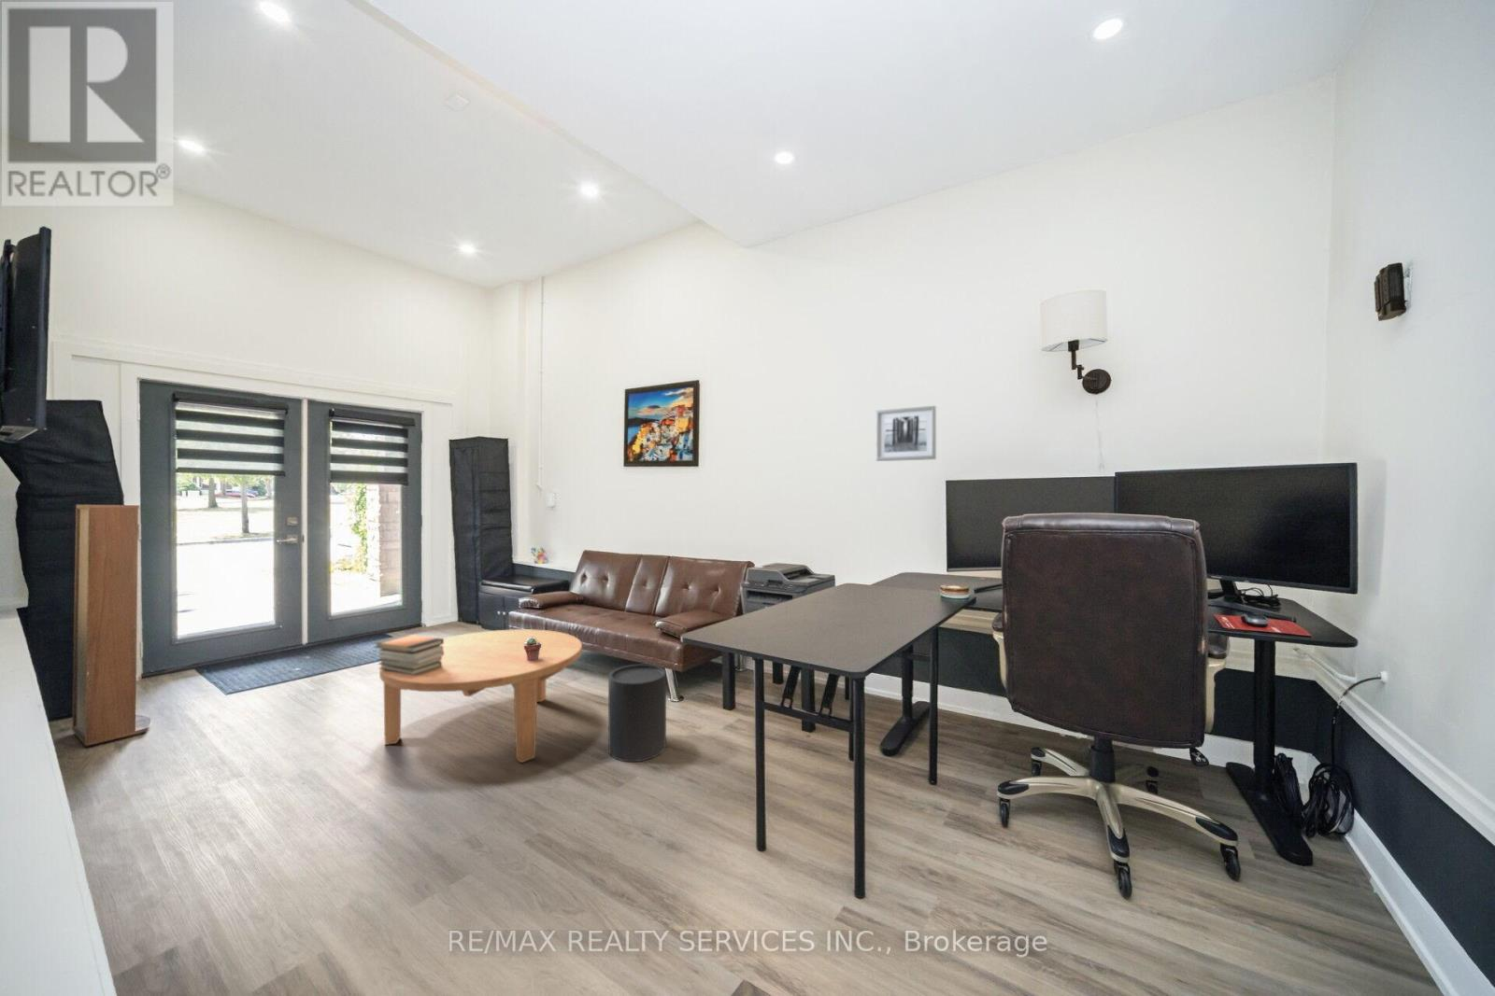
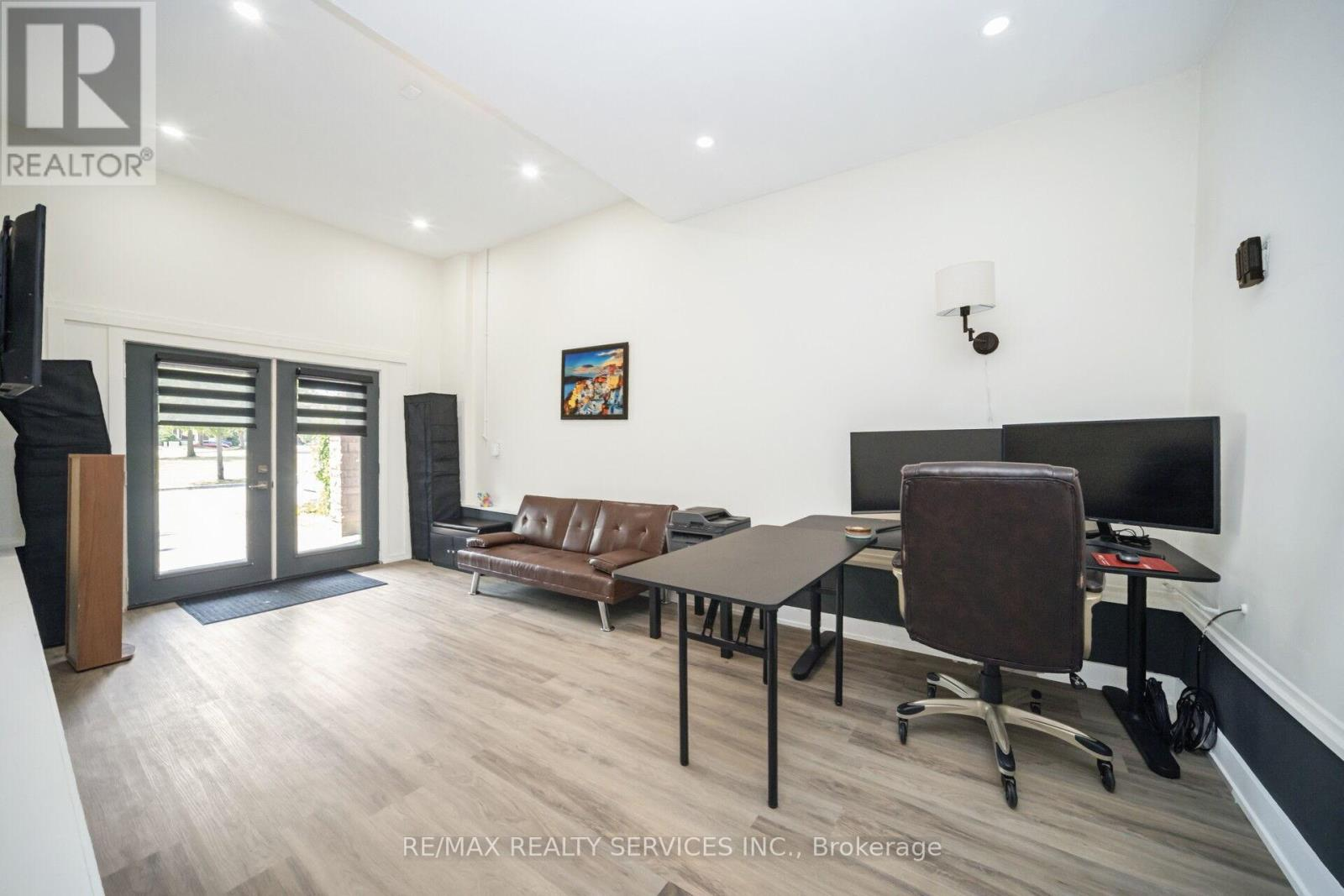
- trash can [607,664,667,763]
- book stack [373,633,444,675]
- wall art [874,405,938,462]
- potted succulent [523,638,542,661]
- coffee table [378,628,583,764]
